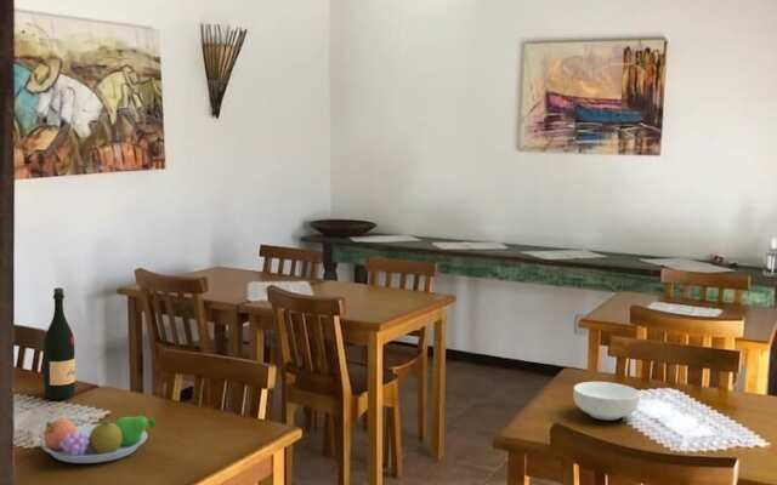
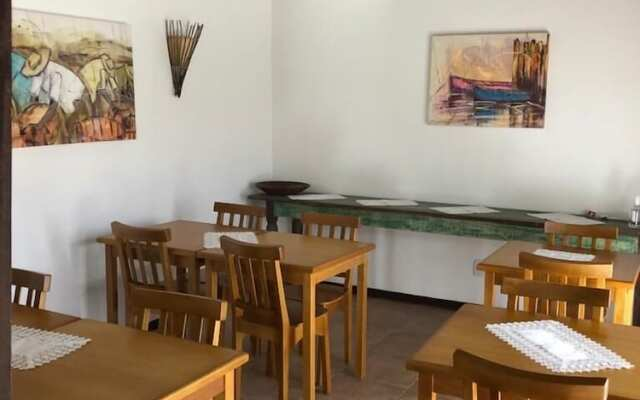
- fruit bowl [40,416,157,464]
- cereal bowl [572,381,641,421]
- wine bottle [42,286,76,401]
